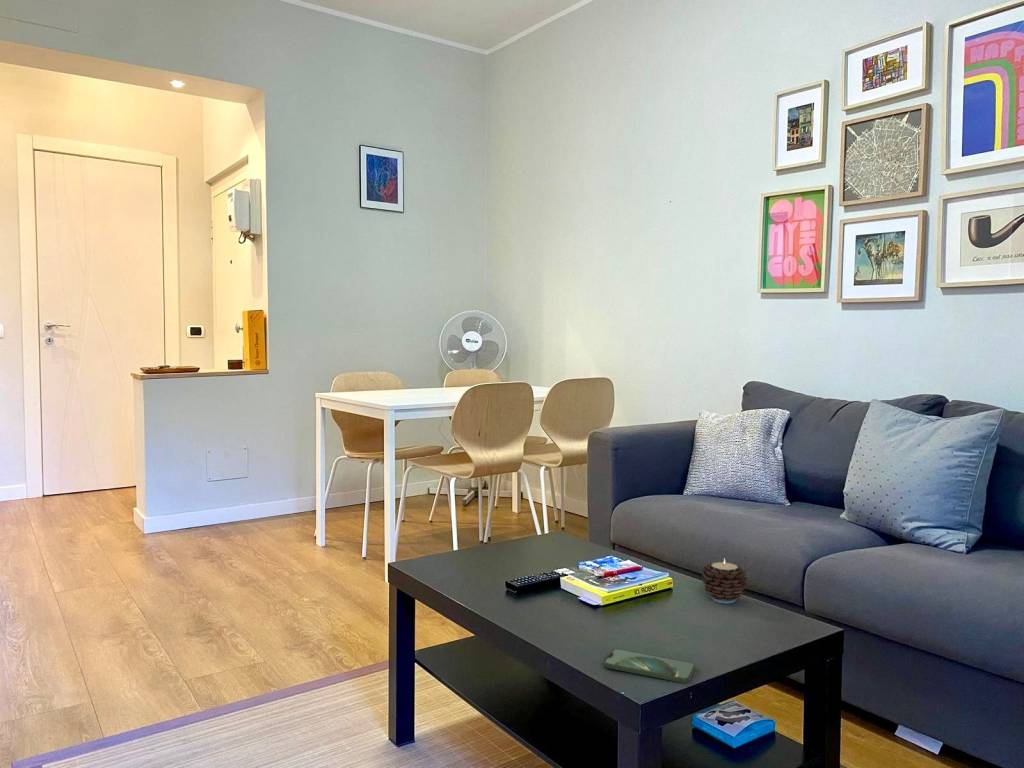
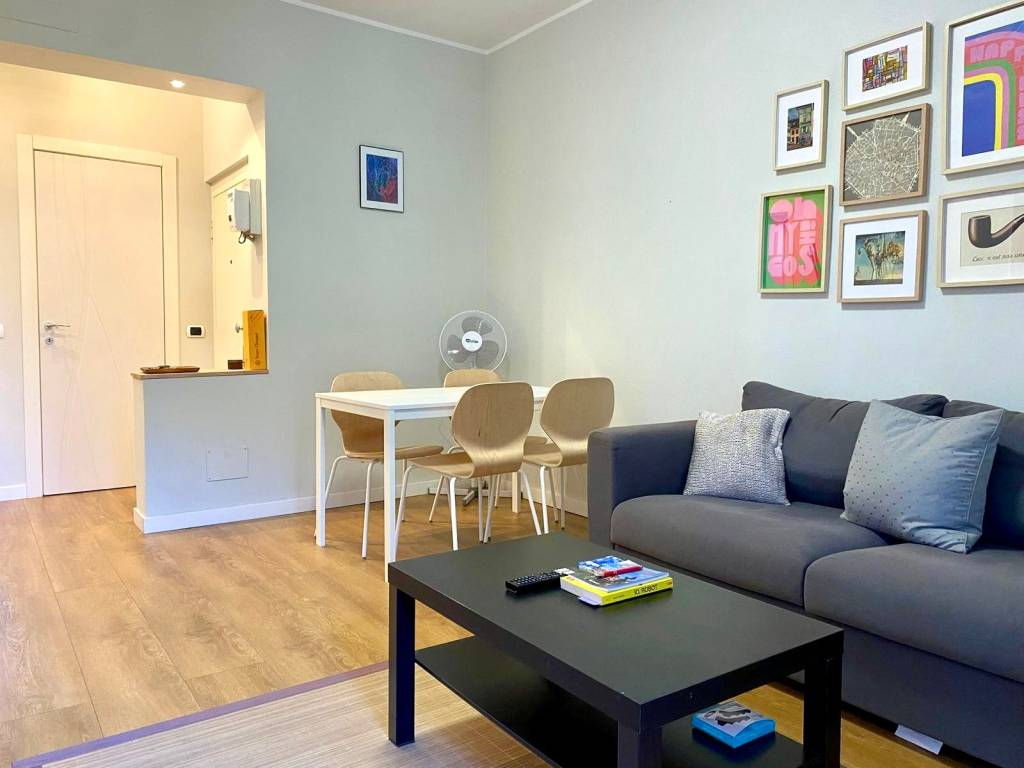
- candle [701,557,748,604]
- smartphone [603,648,696,684]
